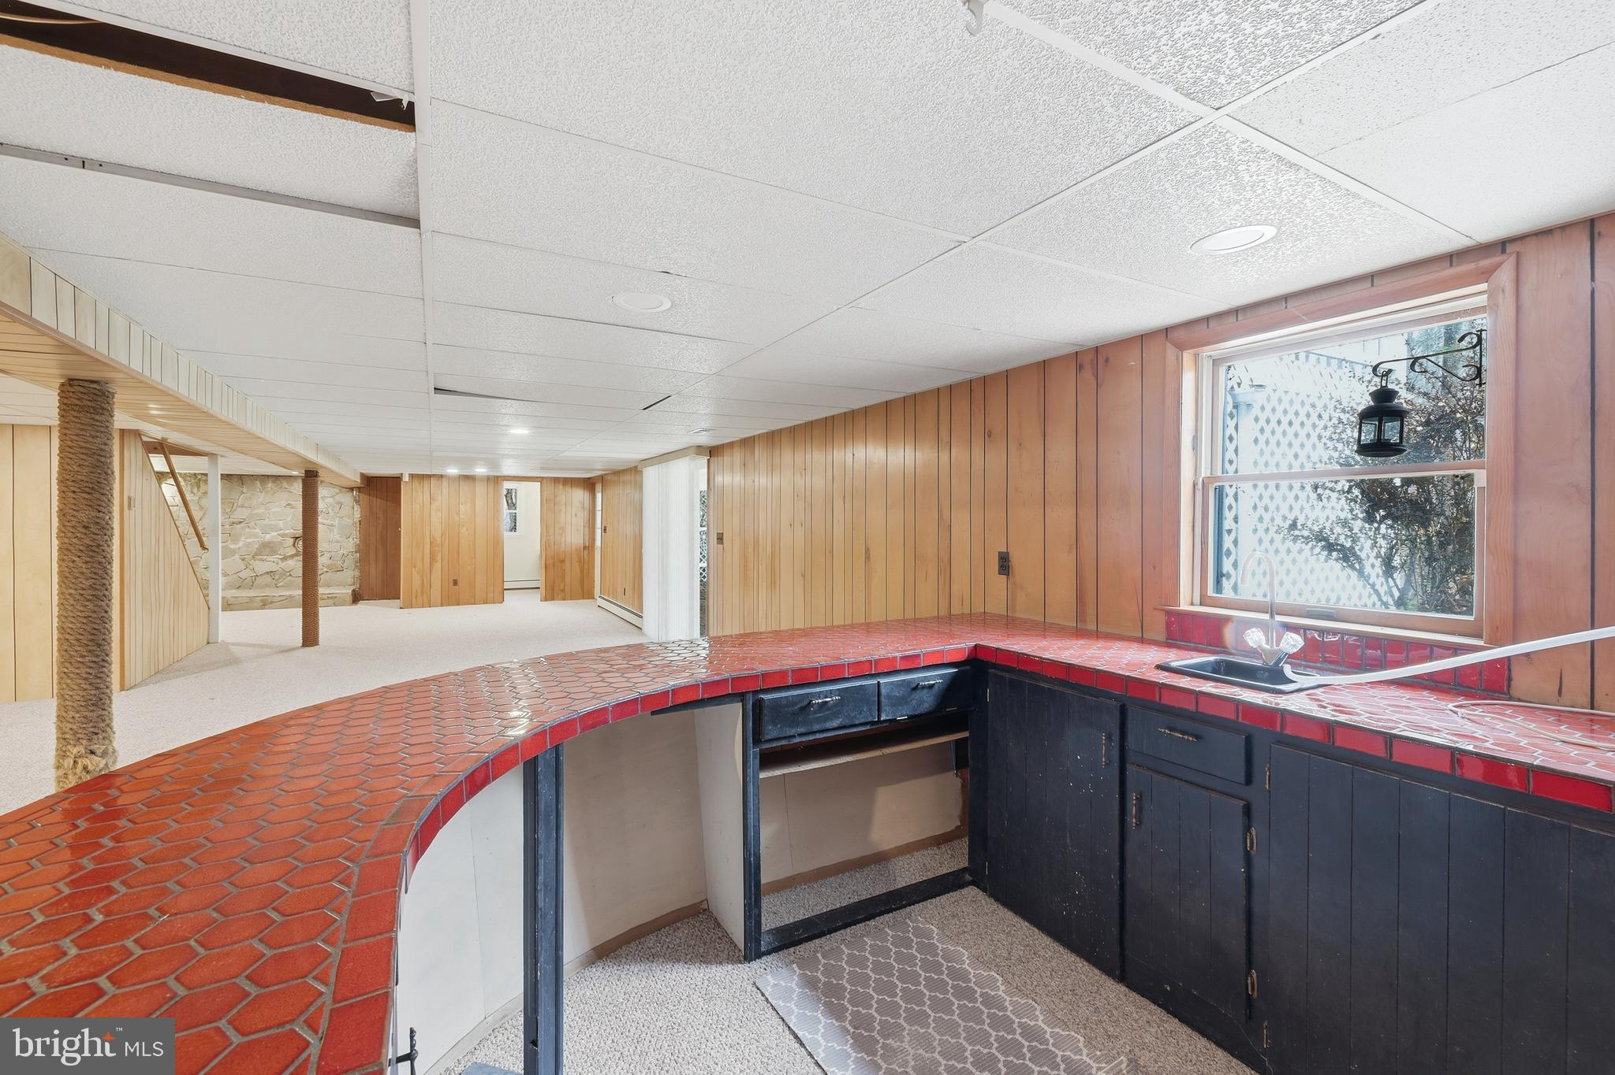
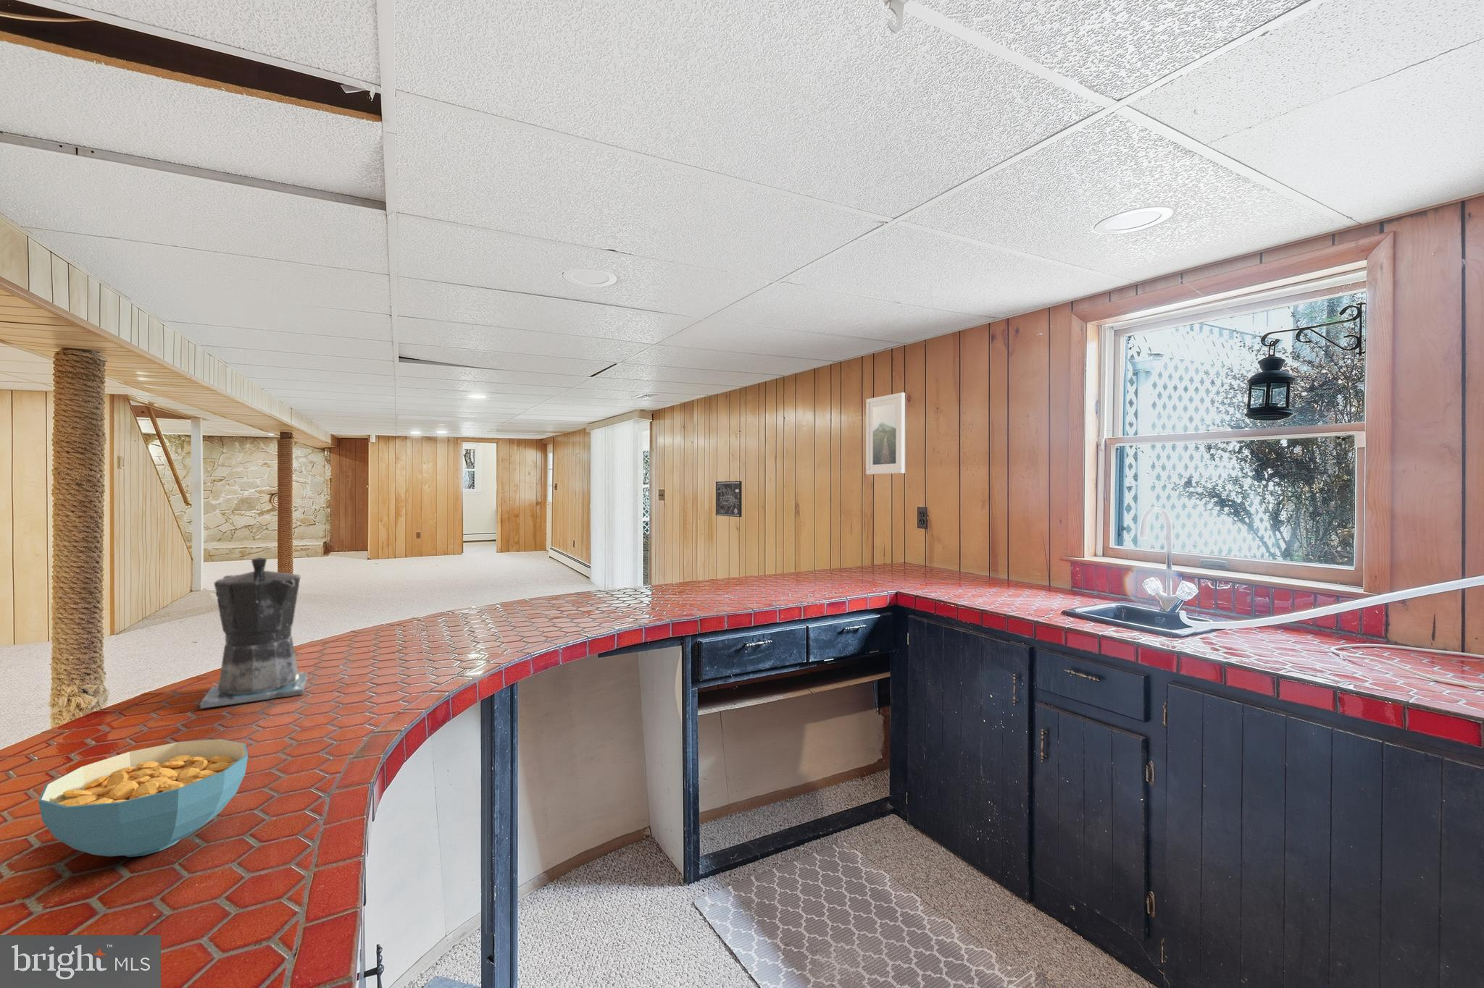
+ cereal bowl [38,739,248,858]
+ wall art [715,481,743,517]
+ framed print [865,391,906,475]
+ coffee maker [200,557,308,709]
